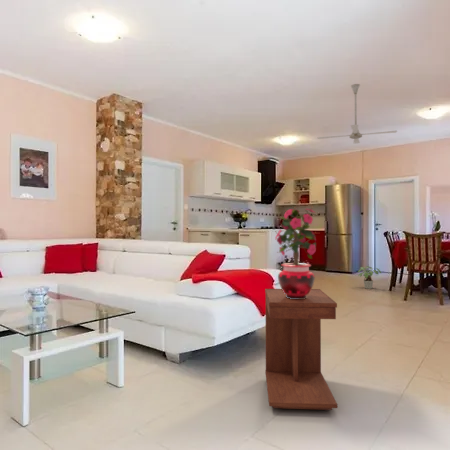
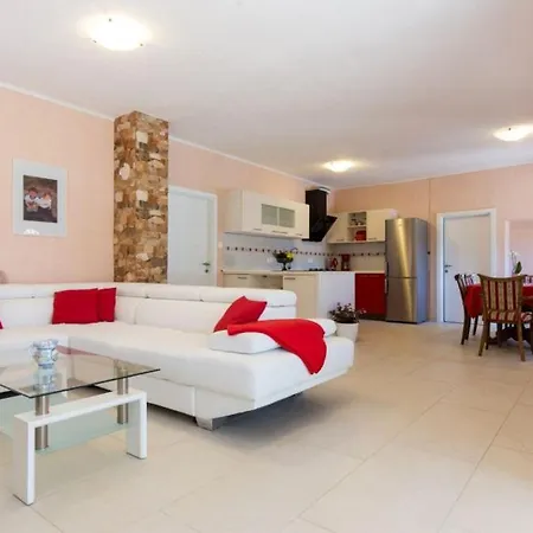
- potted flower [274,204,318,299]
- potted plant [357,265,382,290]
- ceiling fan [316,83,398,144]
- side table [264,288,338,411]
